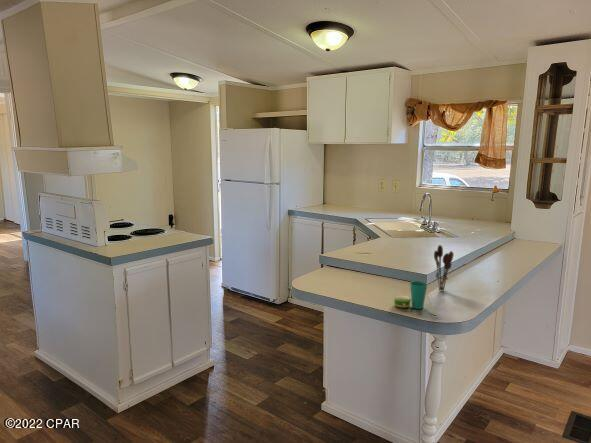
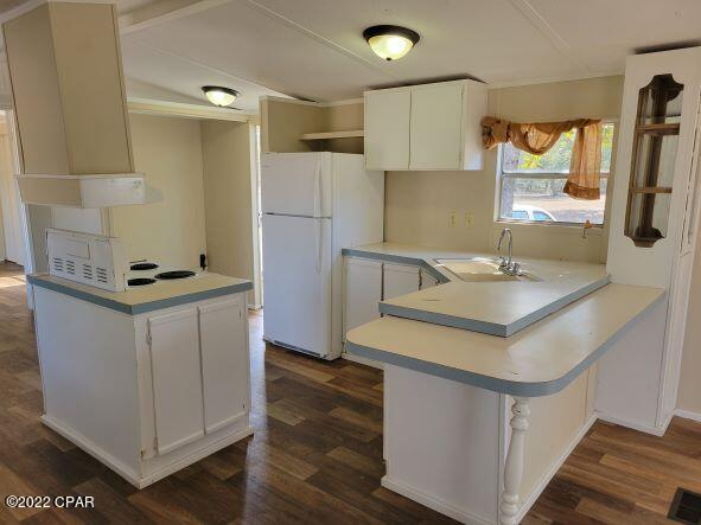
- cup [393,280,429,310]
- utensil holder [433,244,455,292]
